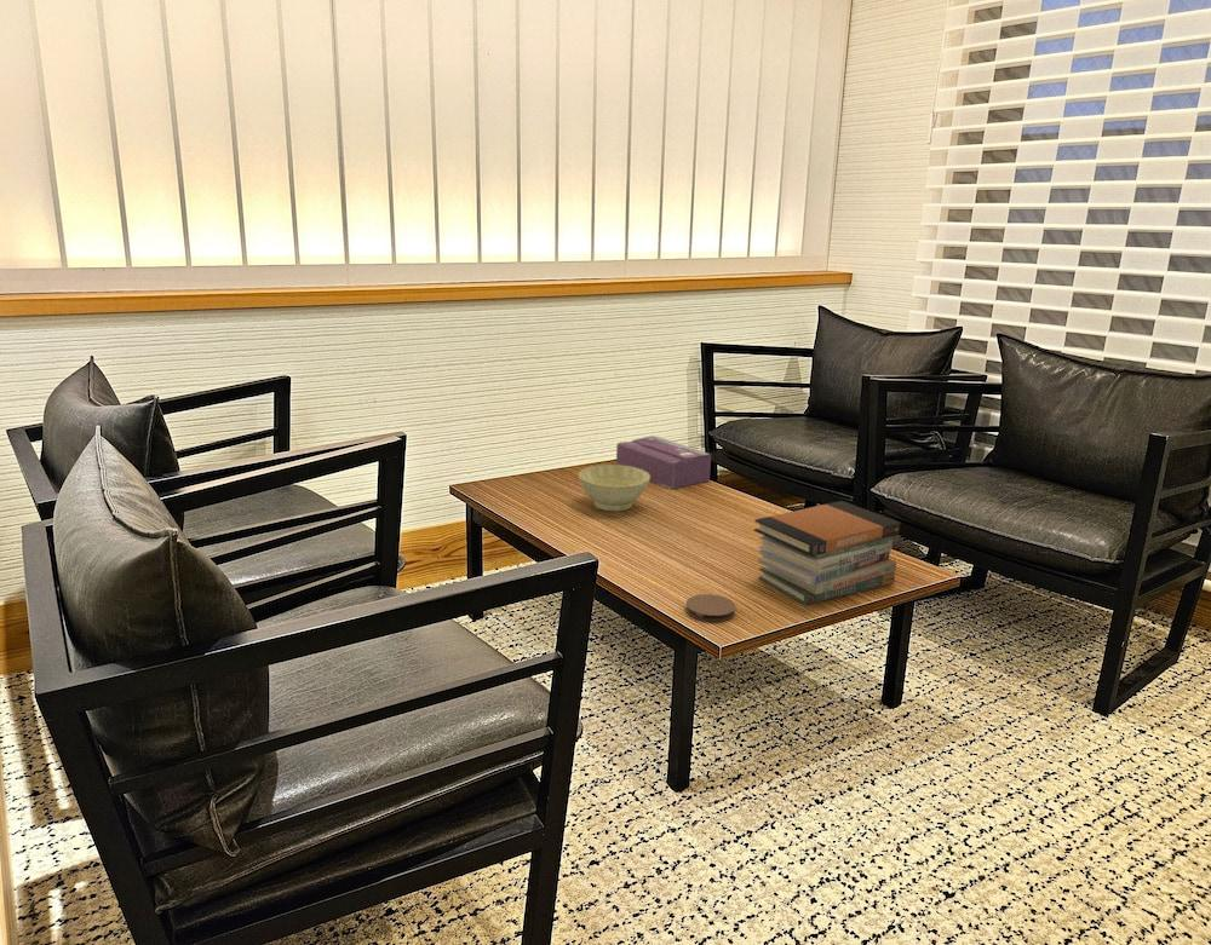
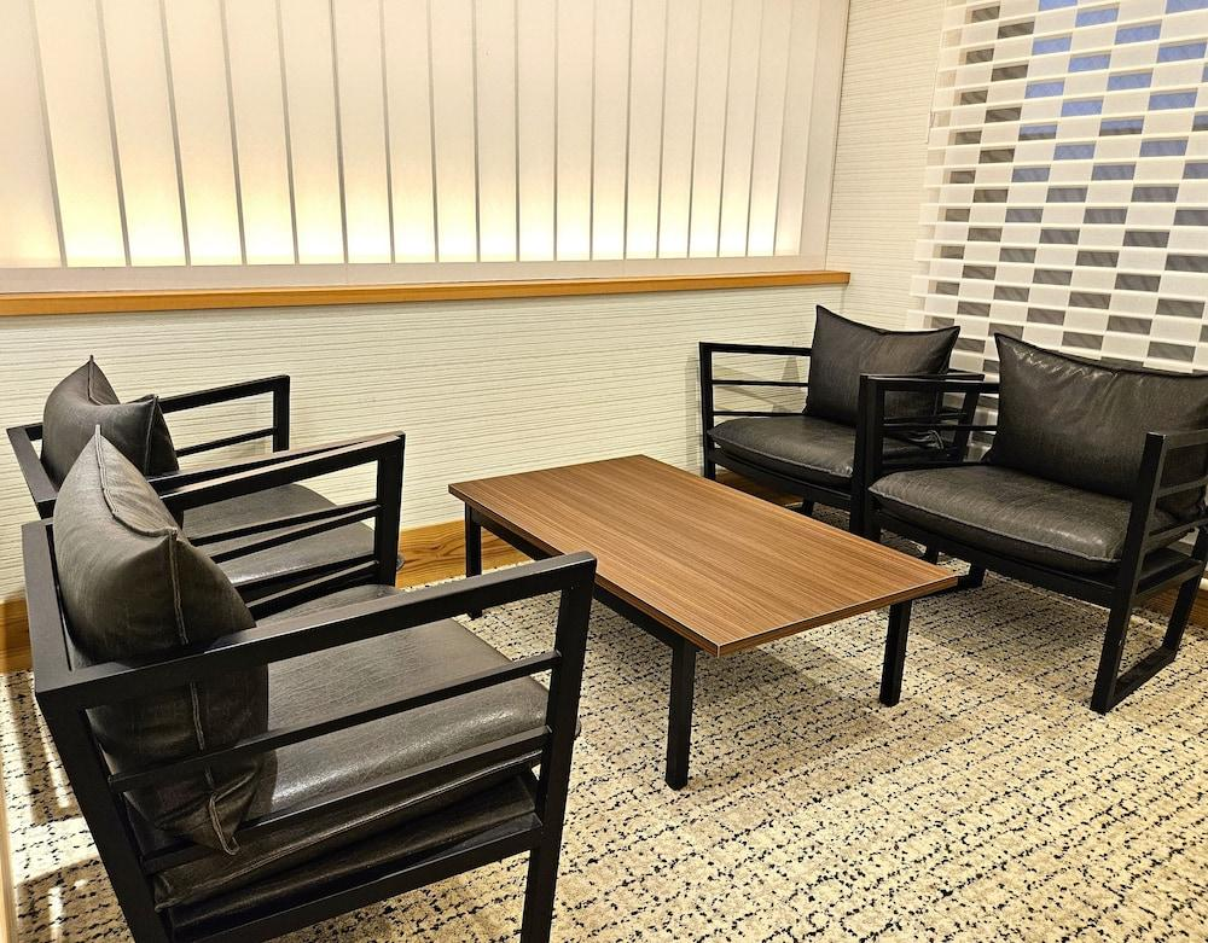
- bowl [578,463,650,513]
- book stack [753,500,902,606]
- coaster [684,593,736,623]
- tissue box [615,434,712,490]
